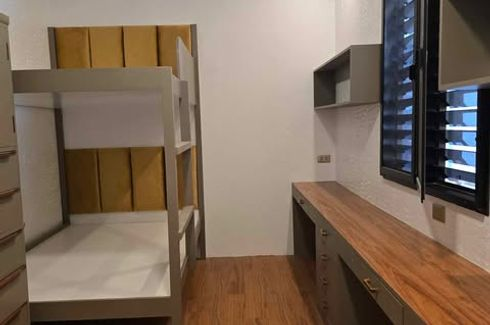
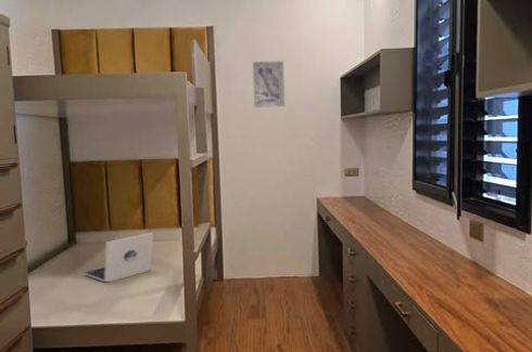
+ laptop [84,232,154,283]
+ wall art [252,60,286,108]
